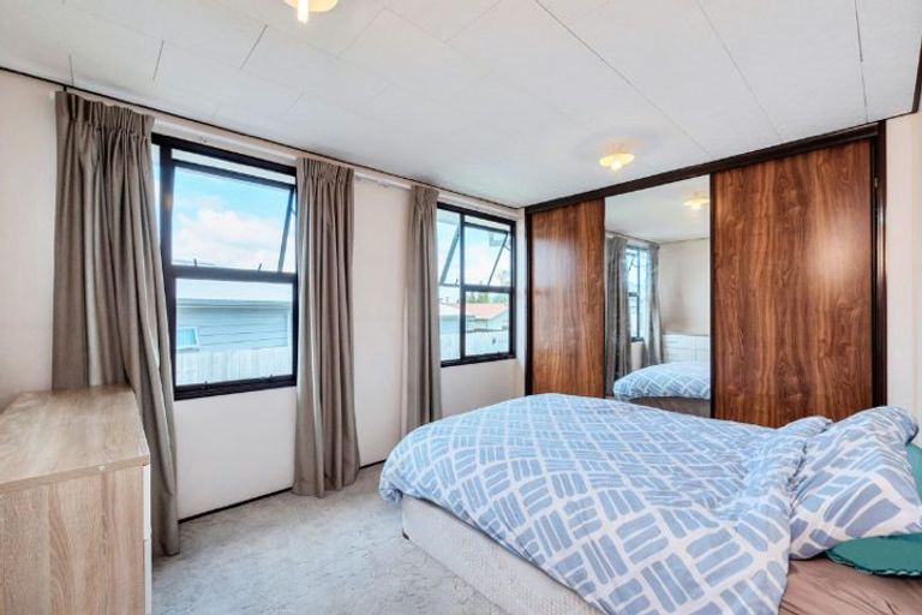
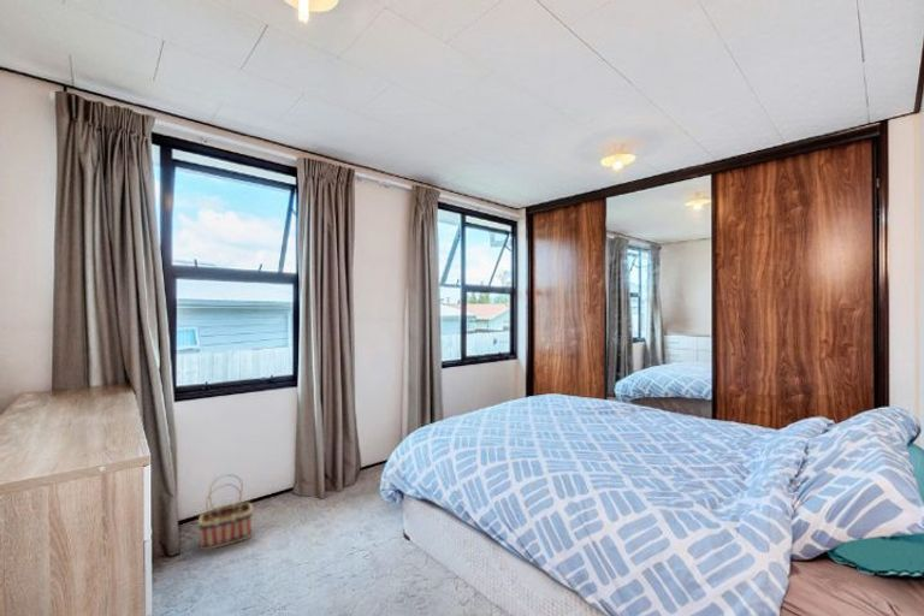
+ basket [197,473,254,551]
